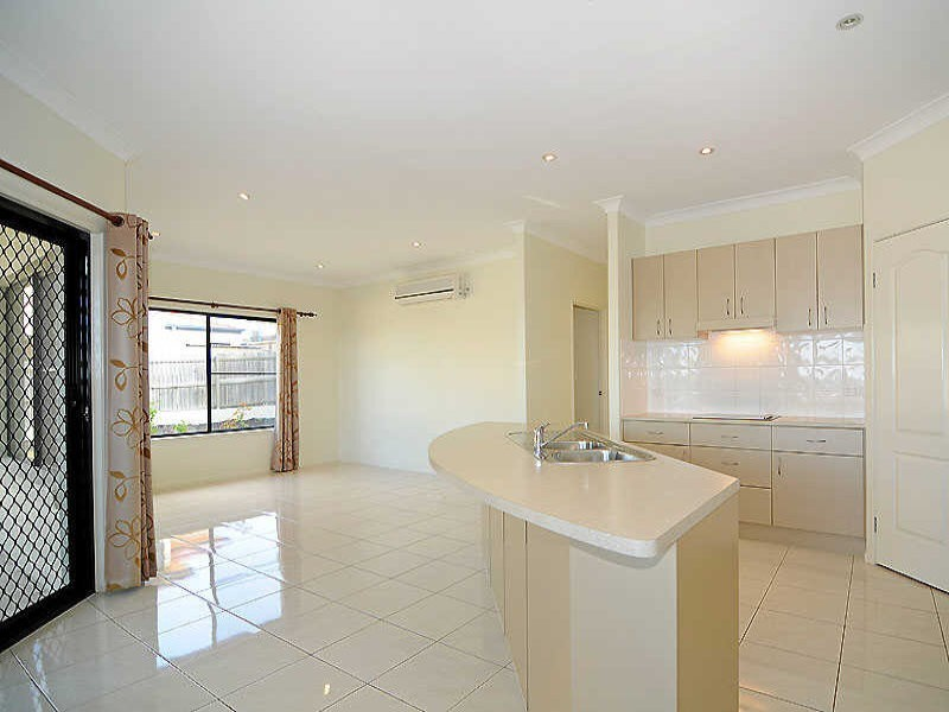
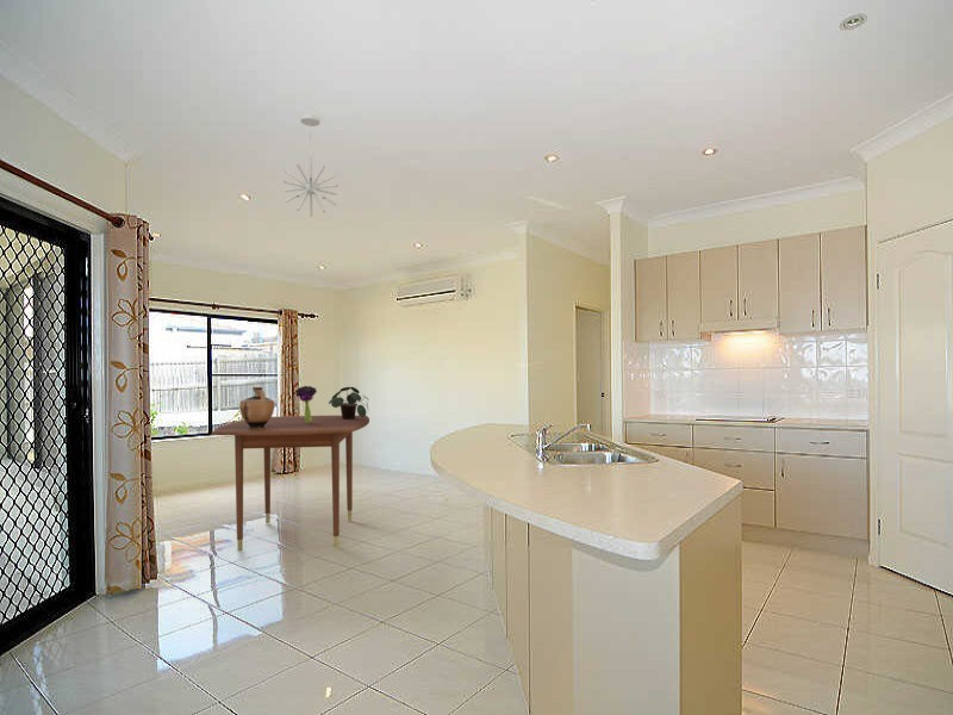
+ potted plant [328,386,370,419]
+ bouquet [294,385,318,423]
+ dining table [211,415,370,552]
+ pendant light [282,113,338,218]
+ ceramic jug [238,386,275,430]
